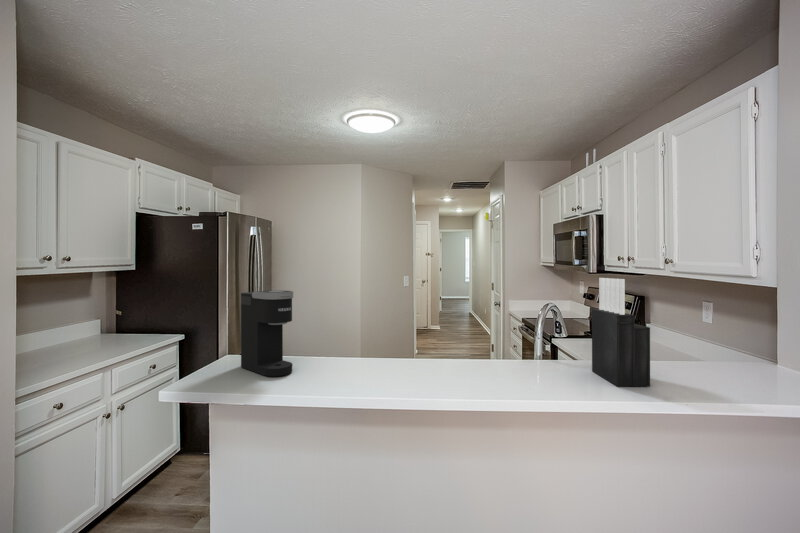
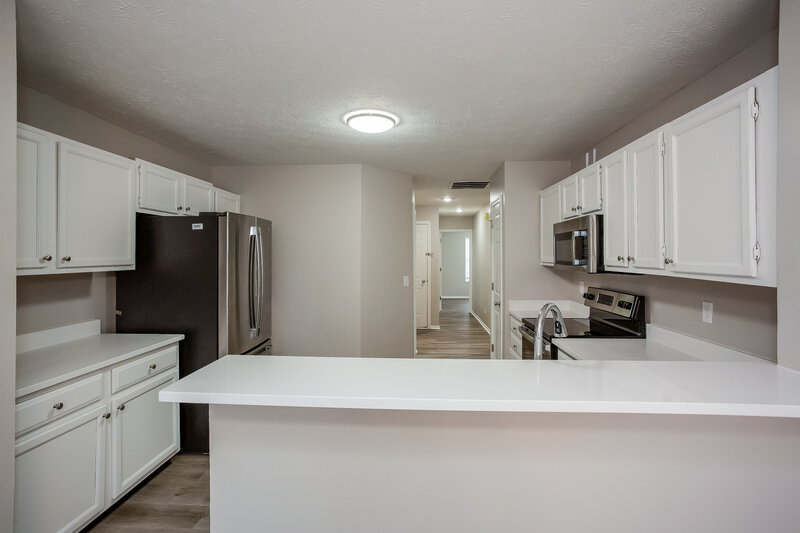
- coffee maker [240,289,294,378]
- knife block [591,277,651,388]
